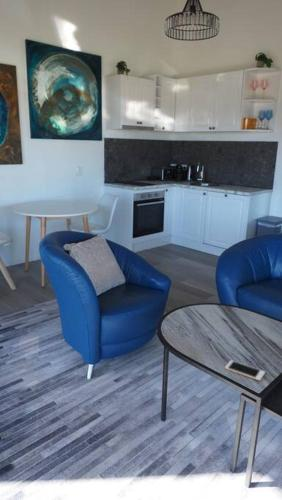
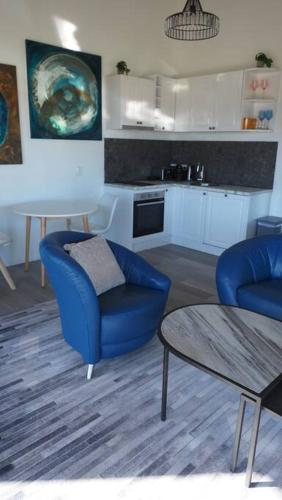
- cell phone [224,359,266,382]
